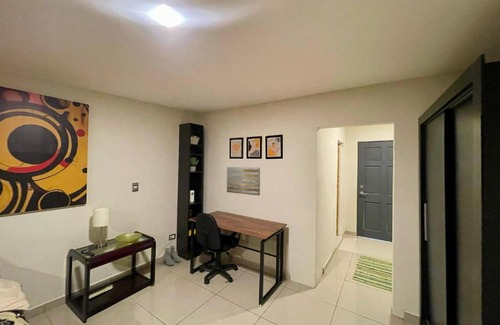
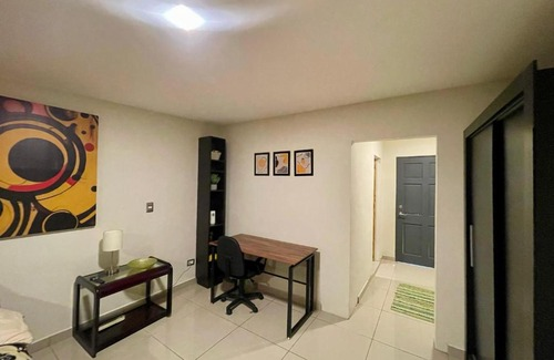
- wall art [226,166,261,196]
- boots [162,245,181,266]
